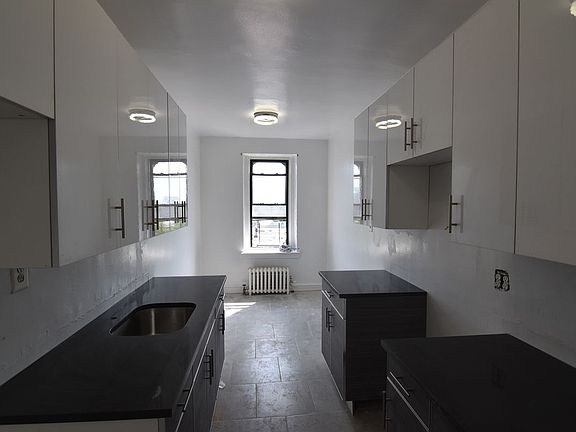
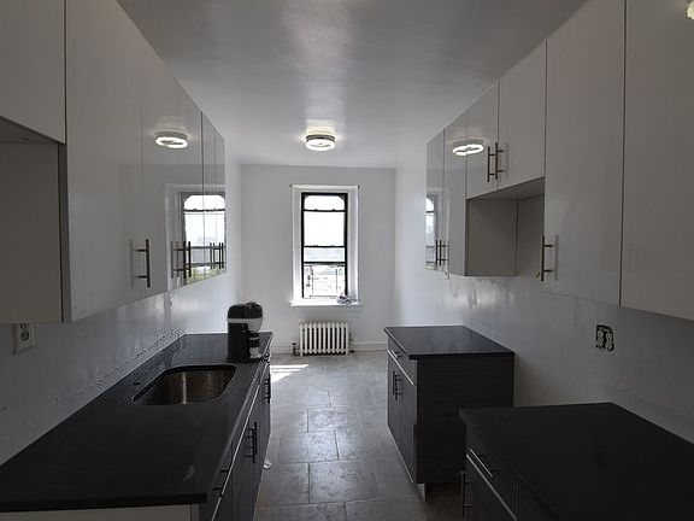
+ coffee maker [225,300,265,364]
